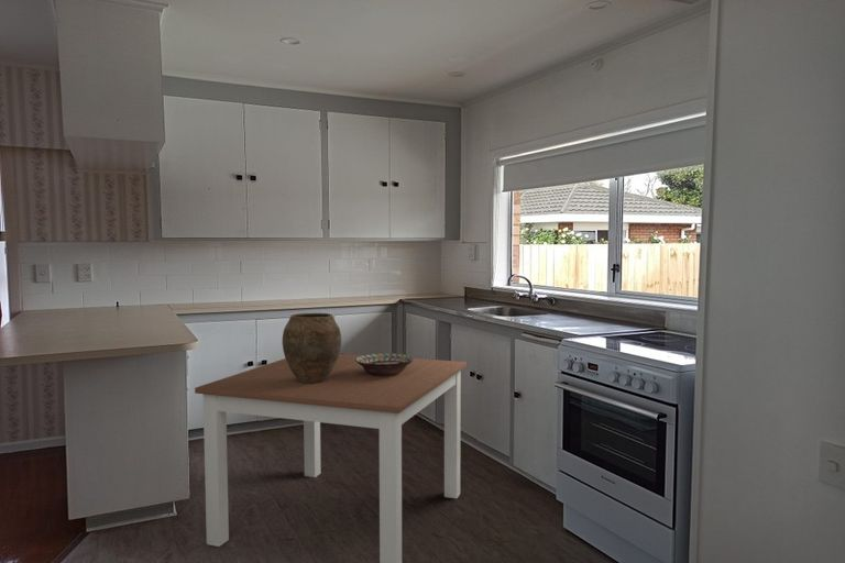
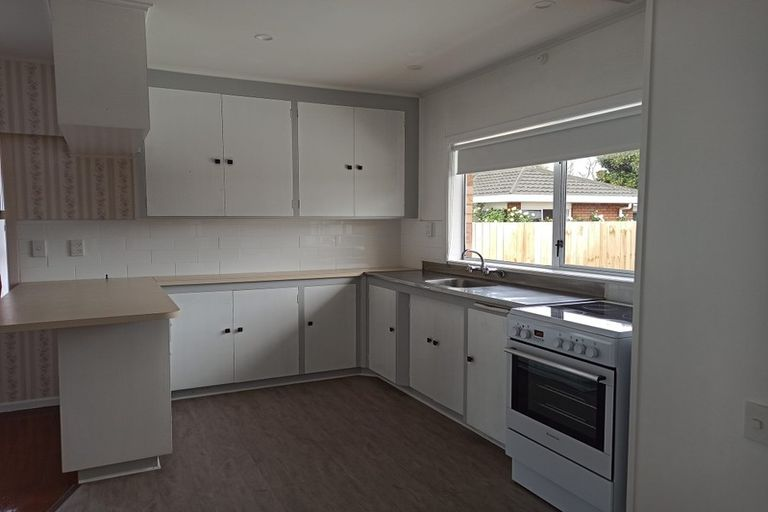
- decorative bowl [355,352,415,376]
- dining table [194,353,468,563]
- vase [282,312,342,384]
